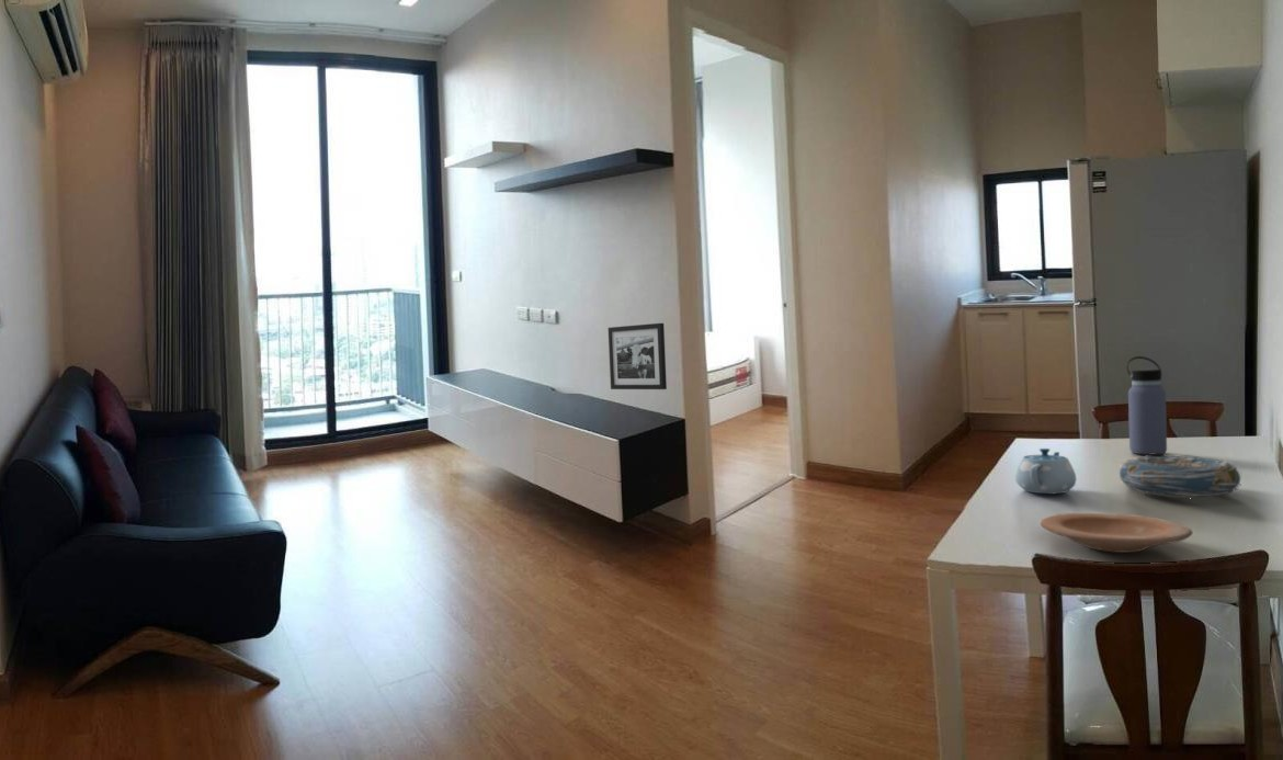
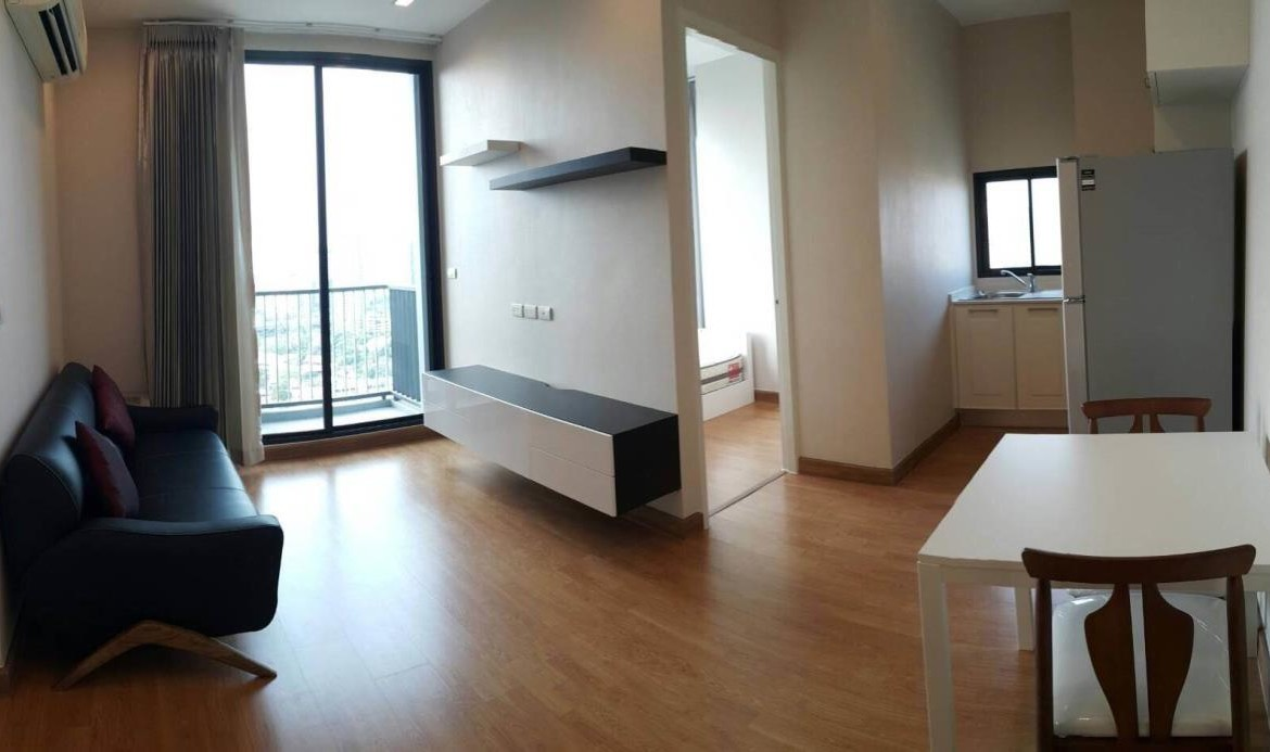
- picture frame [608,322,668,390]
- plate [1040,512,1193,554]
- water bottle [1126,355,1168,455]
- chinaware [1014,447,1077,495]
- decorative bowl [1119,454,1242,499]
